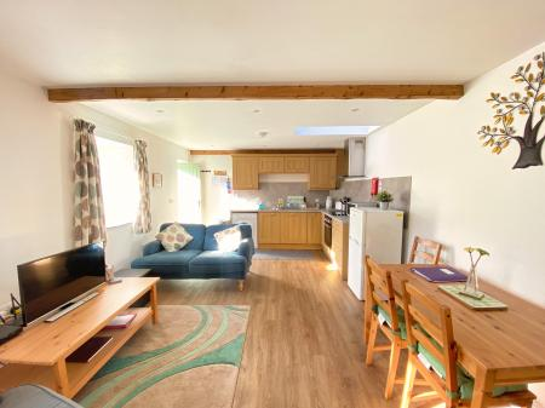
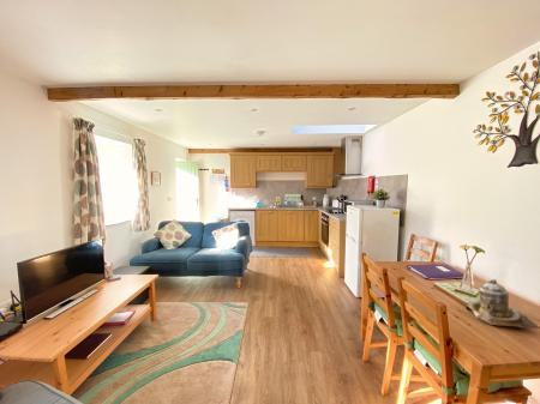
+ teapot [466,278,540,330]
